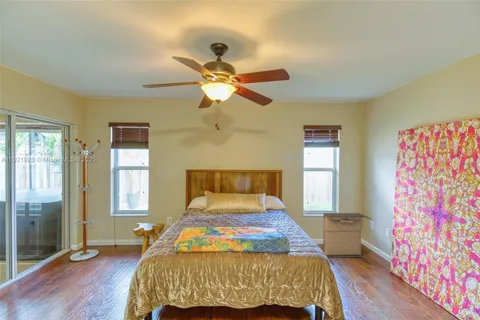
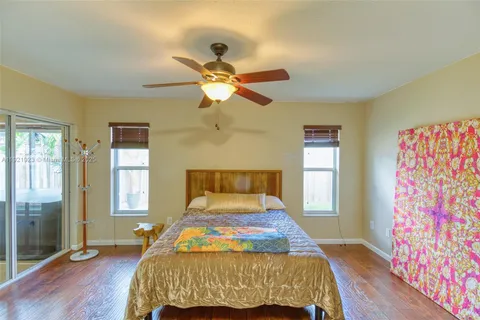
- laundry hamper [322,212,372,265]
